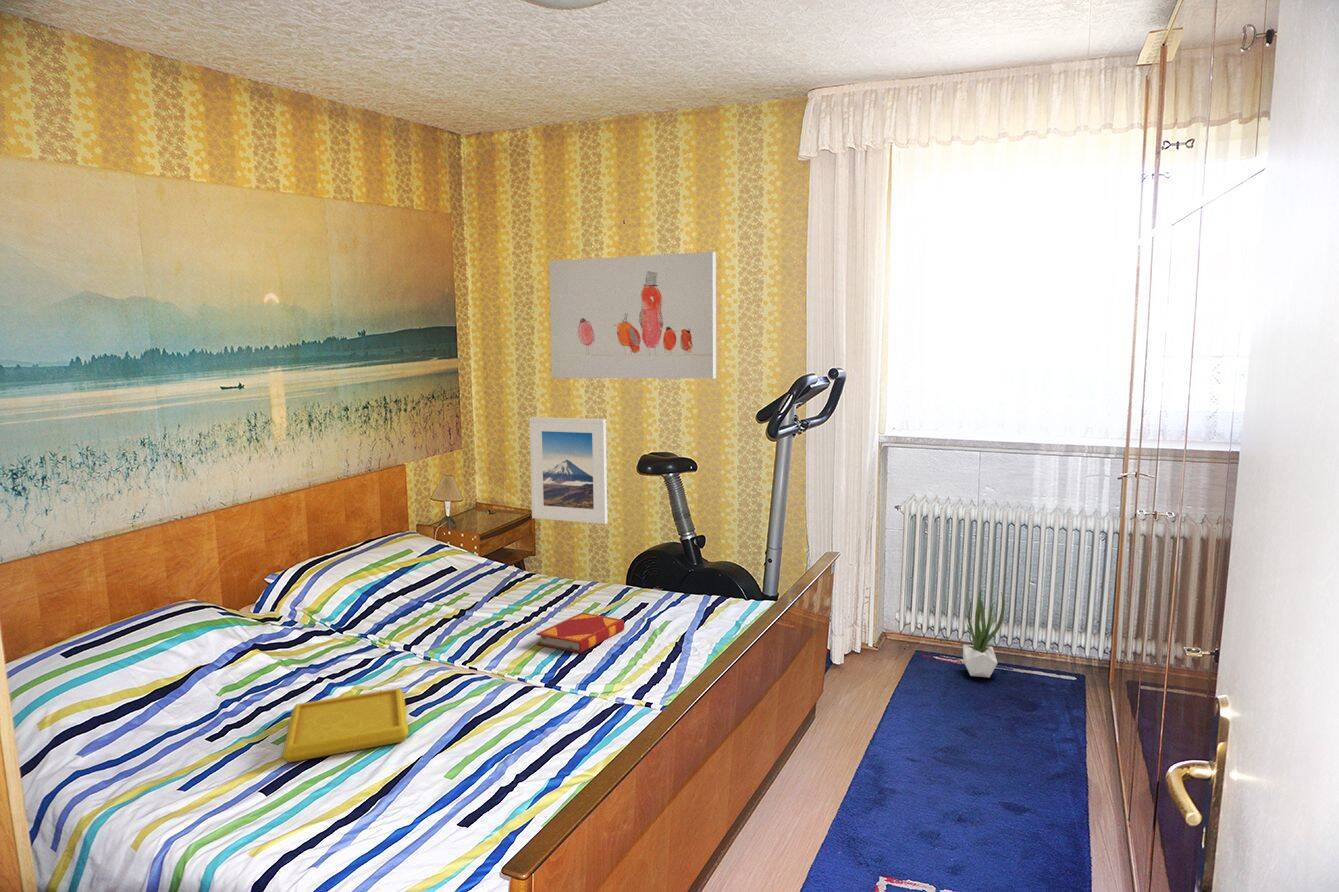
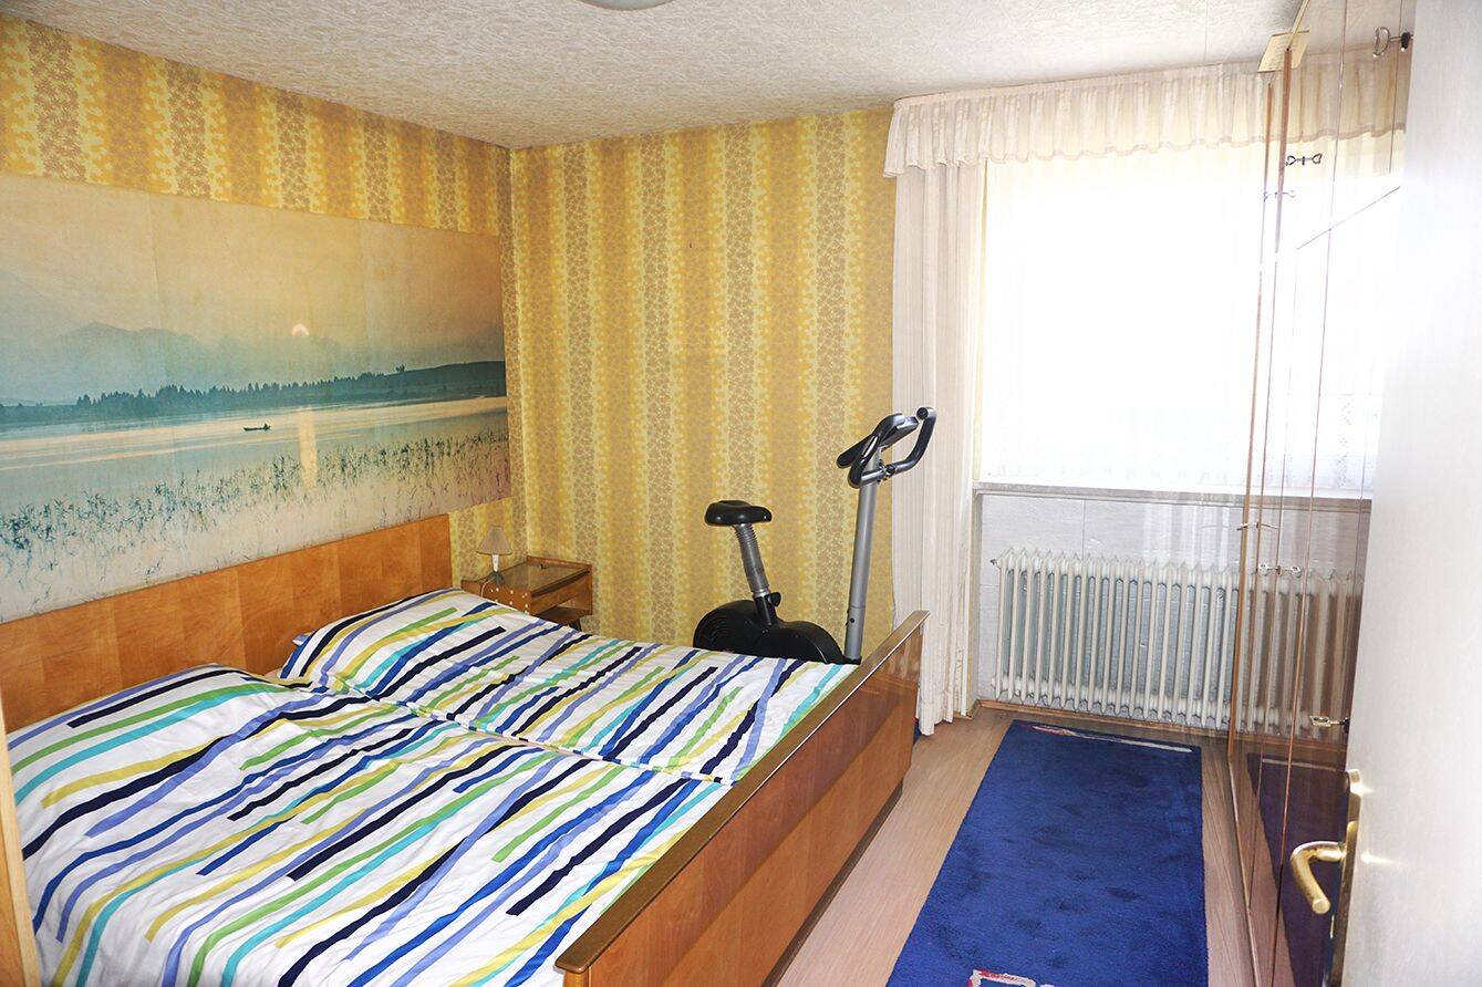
- serving tray [282,687,409,763]
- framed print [528,416,608,525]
- hardback book [535,612,626,654]
- wall art [548,251,717,380]
- potted plant [962,589,1006,678]
